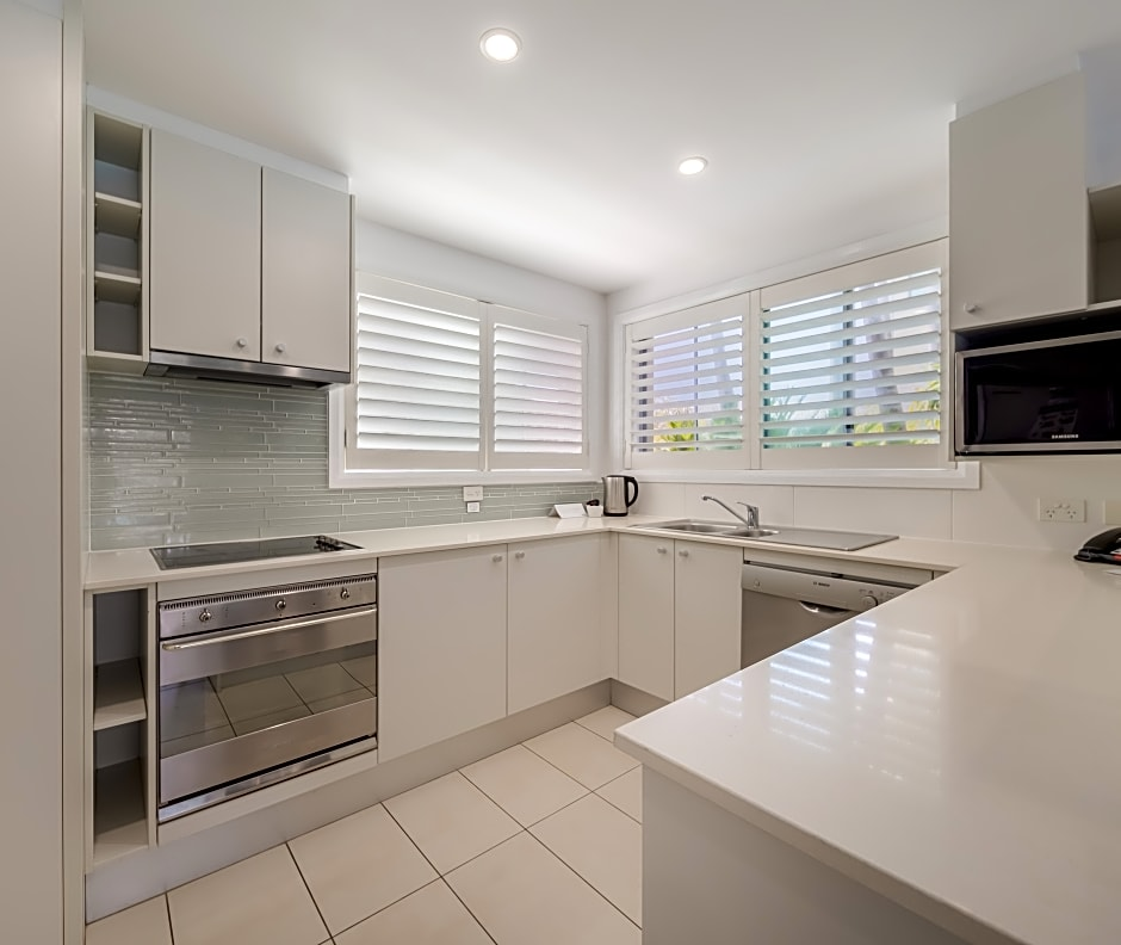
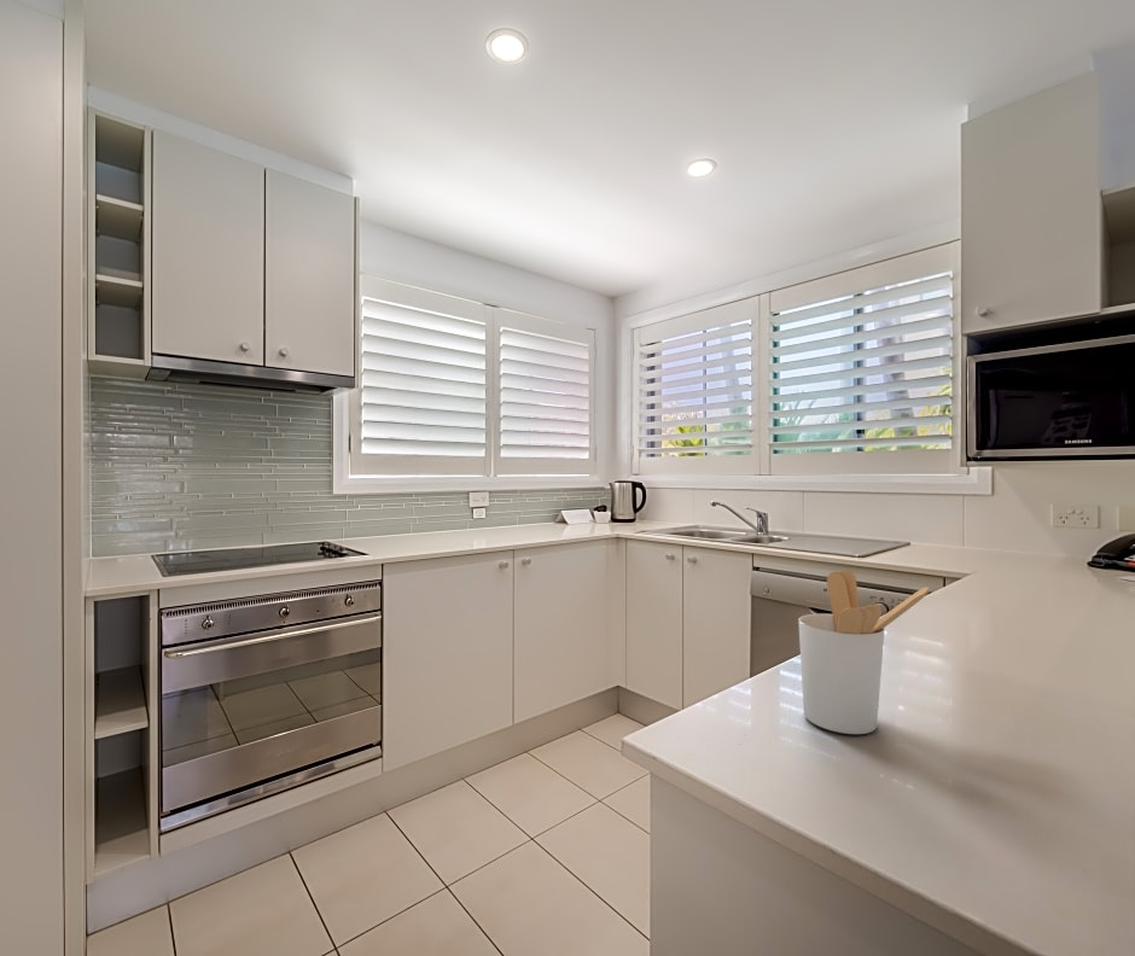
+ utensil holder [797,569,930,735]
